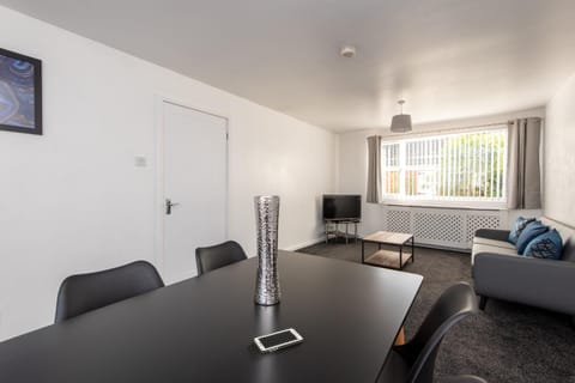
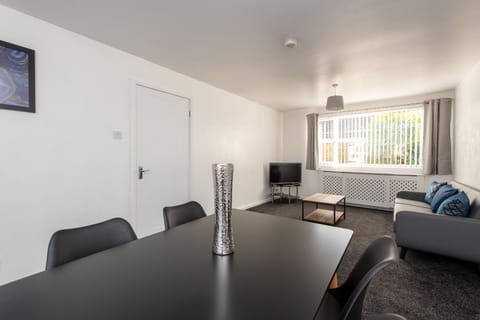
- cell phone [252,327,304,354]
